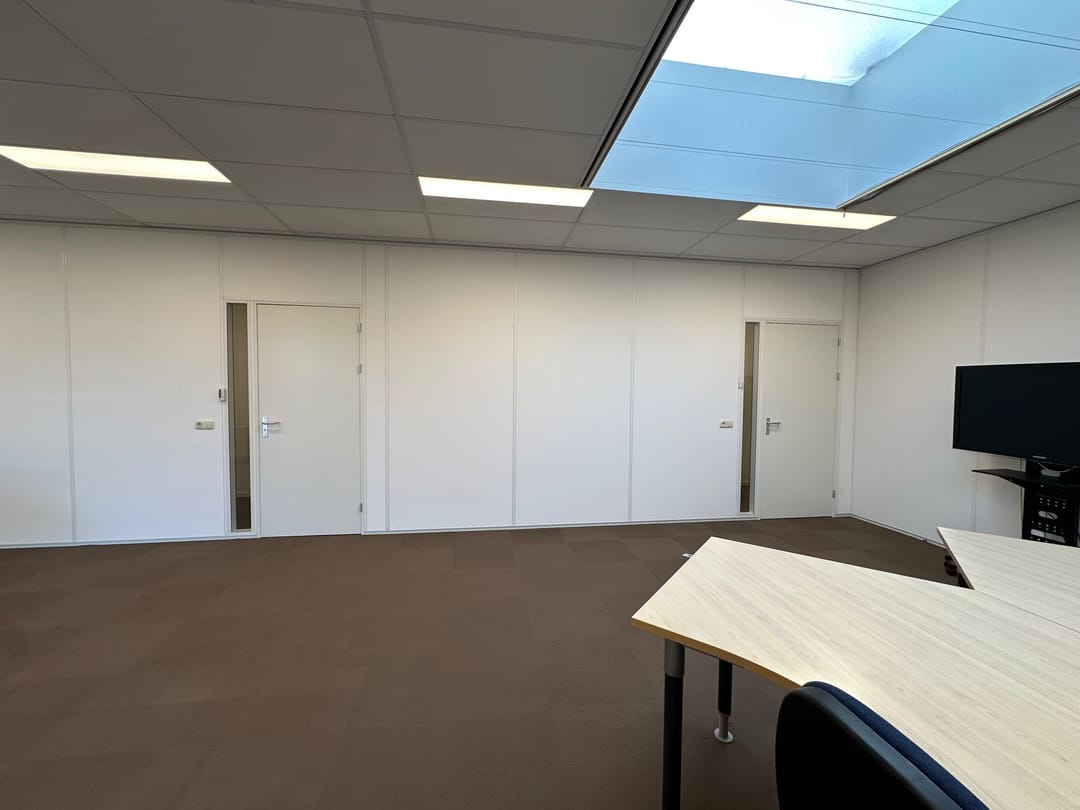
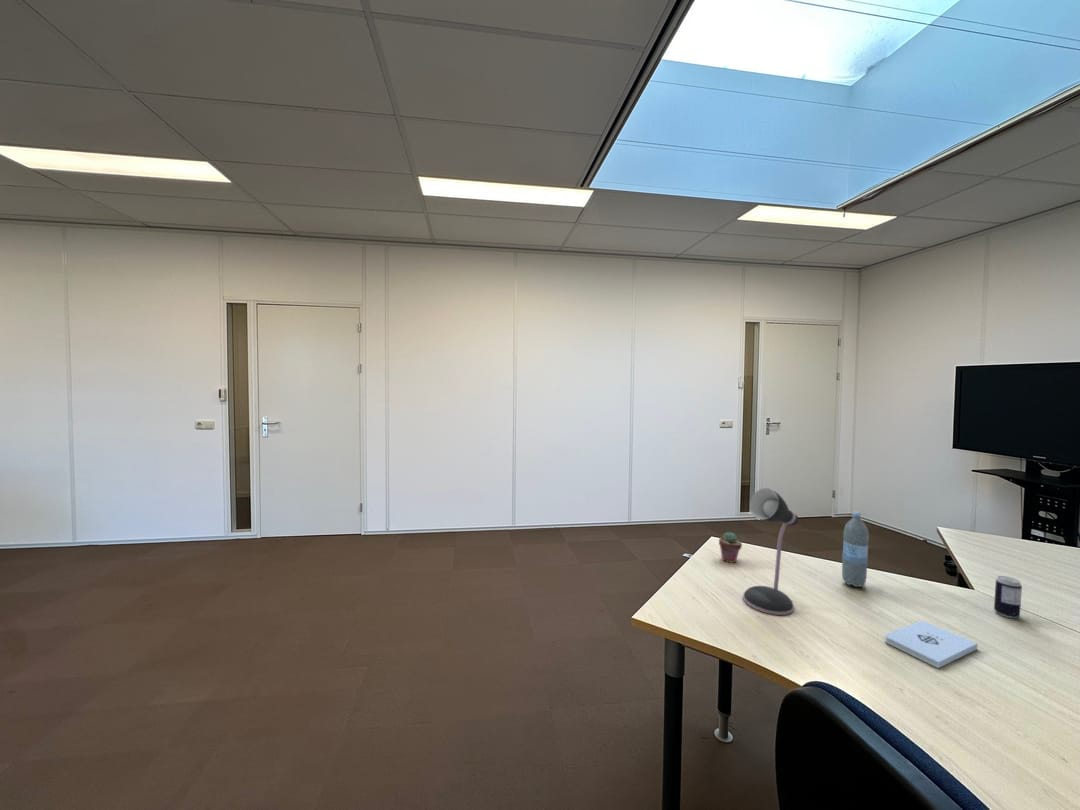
+ potted succulent [718,531,743,564]
+ notepad [884,620,979,669]
+ water bottle [841,510,870,588]
+ beverage can [993,575,1023,619]
+ desk lamp [742,487,799,616]
